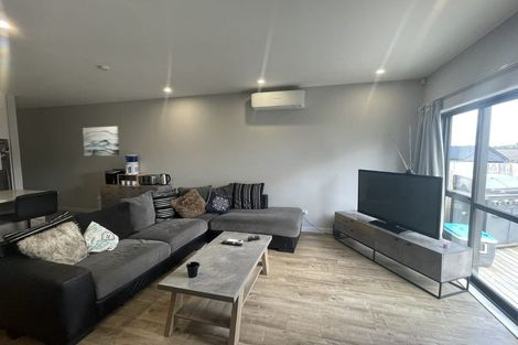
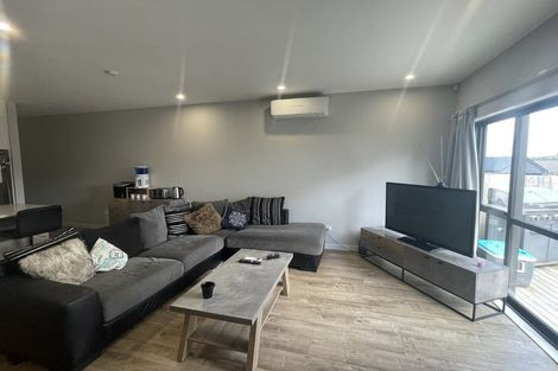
- wall art [82,126,120,157]
